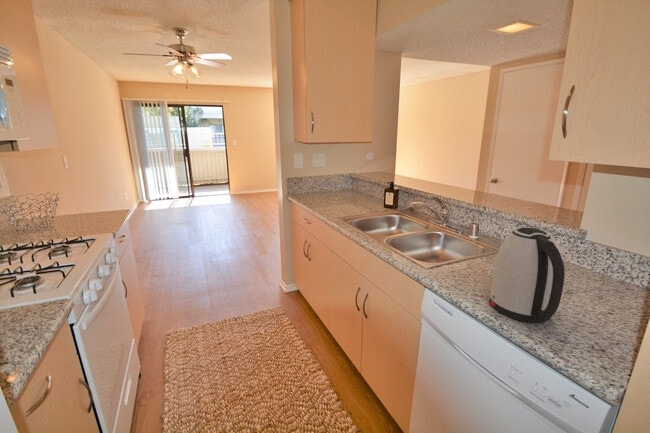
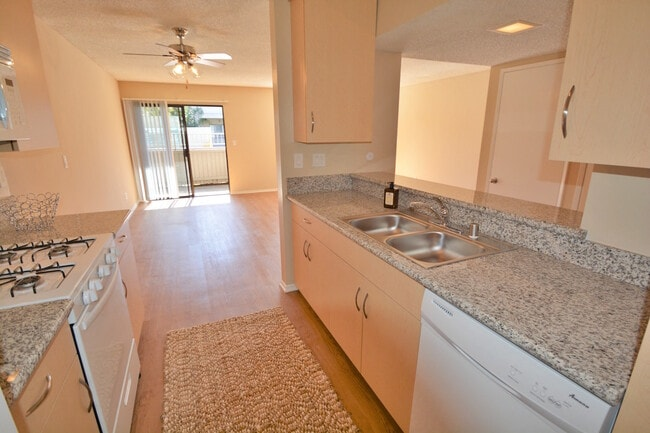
- kettle [489,227,566,324]
